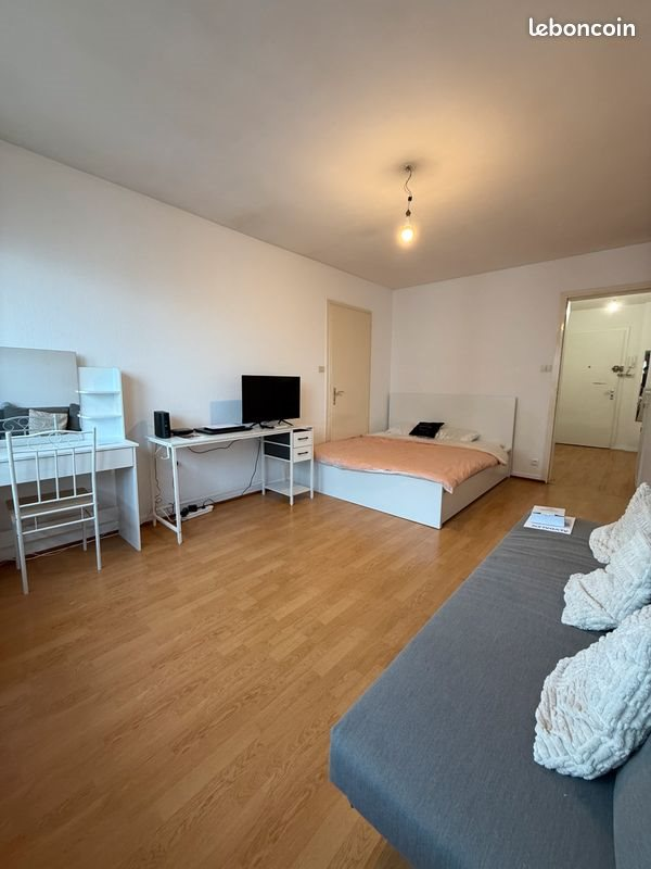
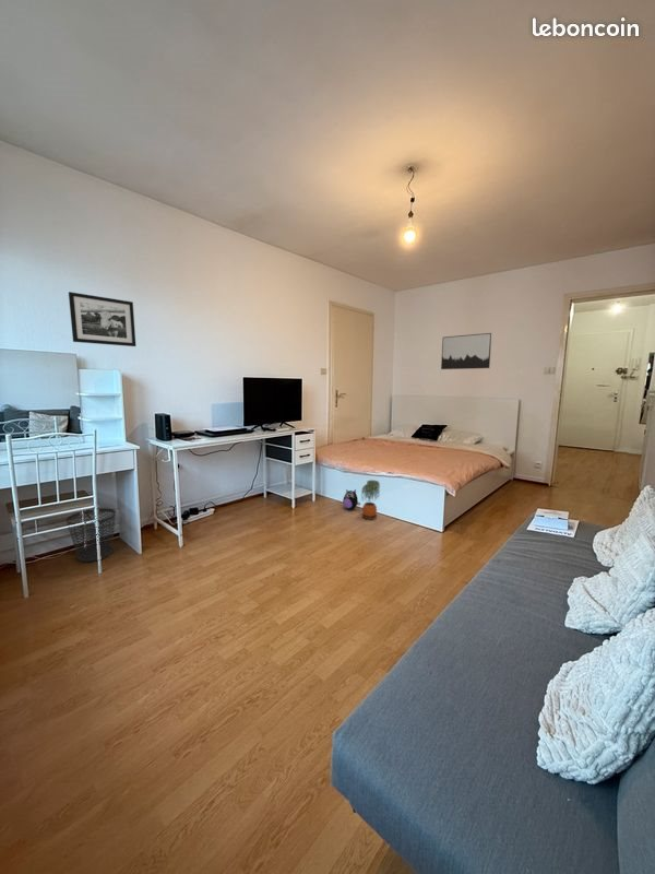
+ wastebasket [66,507,117,563]
+ potted plant [360,479,381,520]
+ plush toy [342,488,361,510]
+ wall art [440,332,493,370]
+ picture frame [68,291,136,347]
